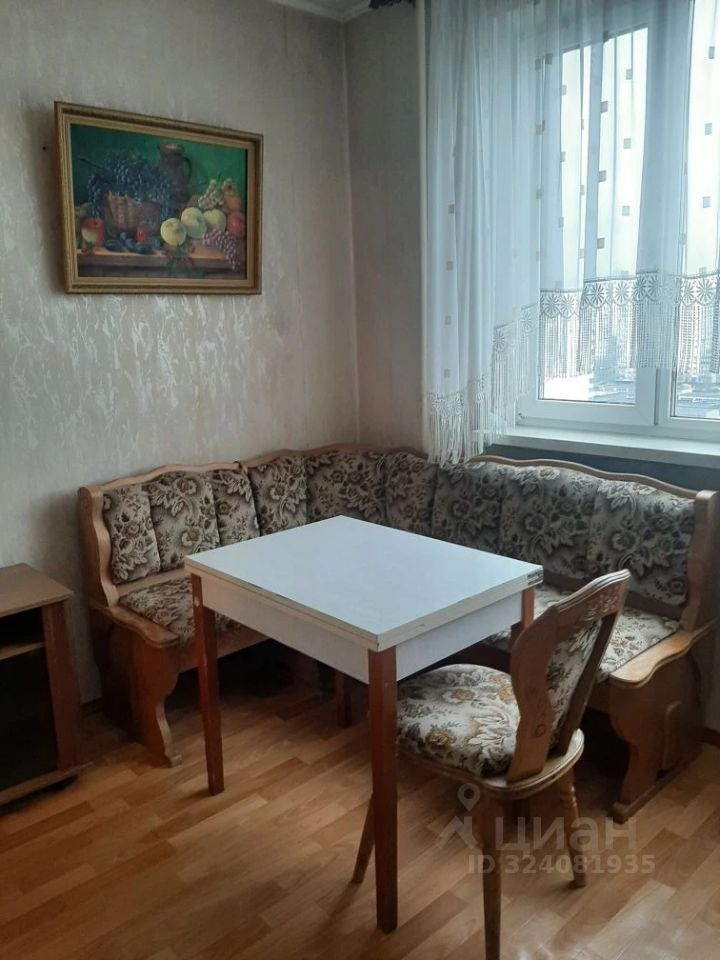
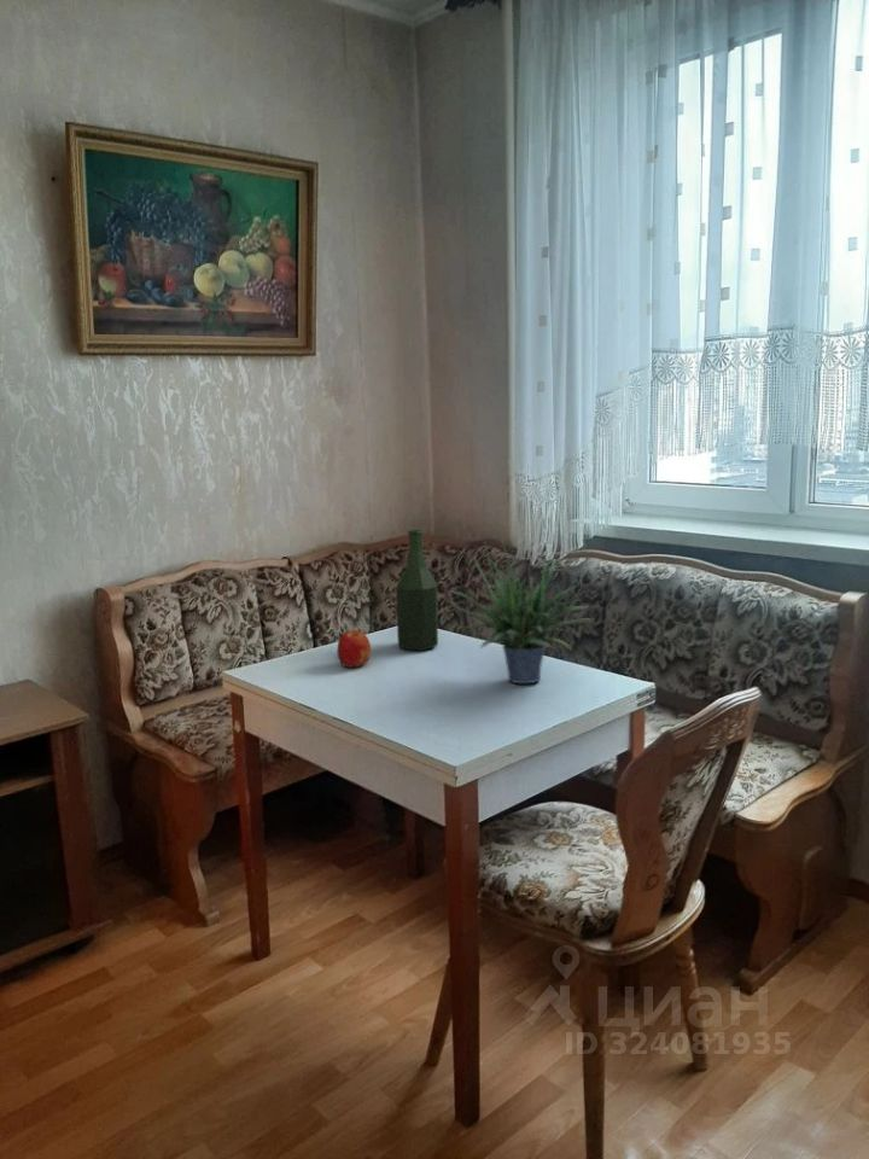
+ bottle [395,529,439,651]
+ potted plant [449,534,594,685]
+ fruit [336,629,372,669]
